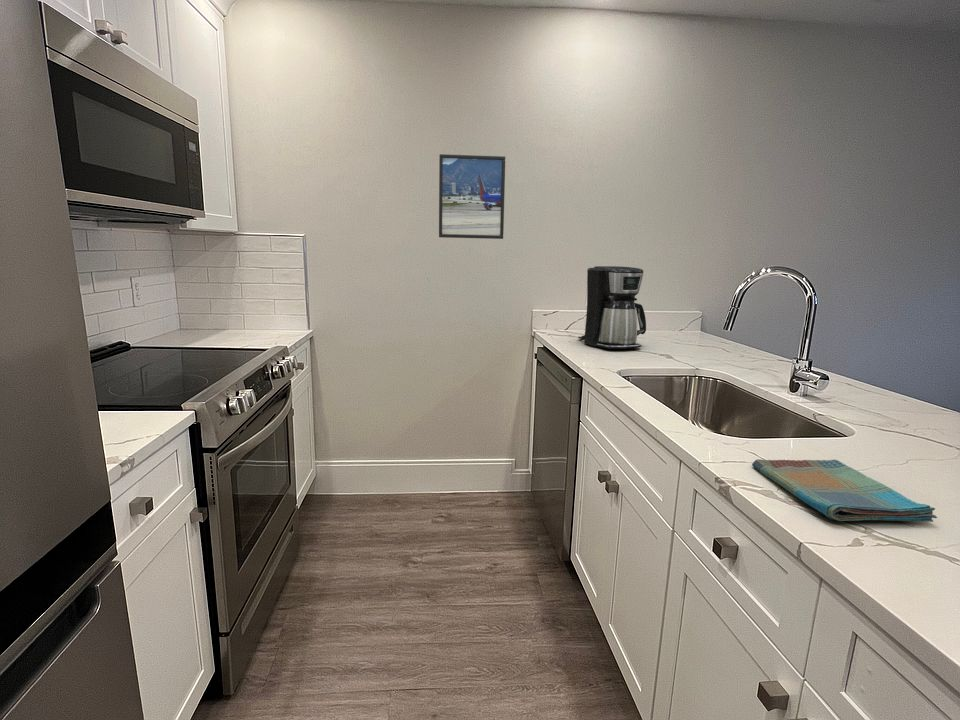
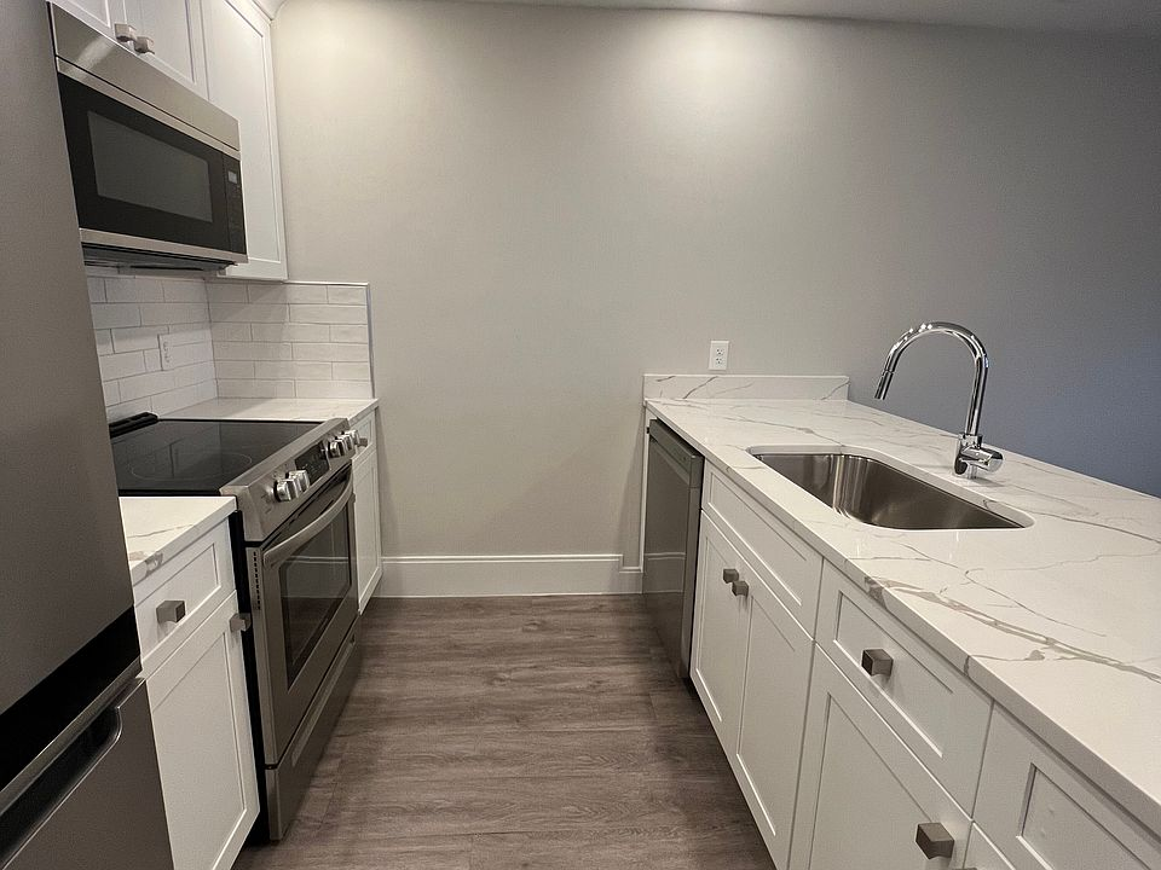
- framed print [438,153,506,240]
- coffee maker [577,265,647,350]
- dish towel [751,458,938,523]
